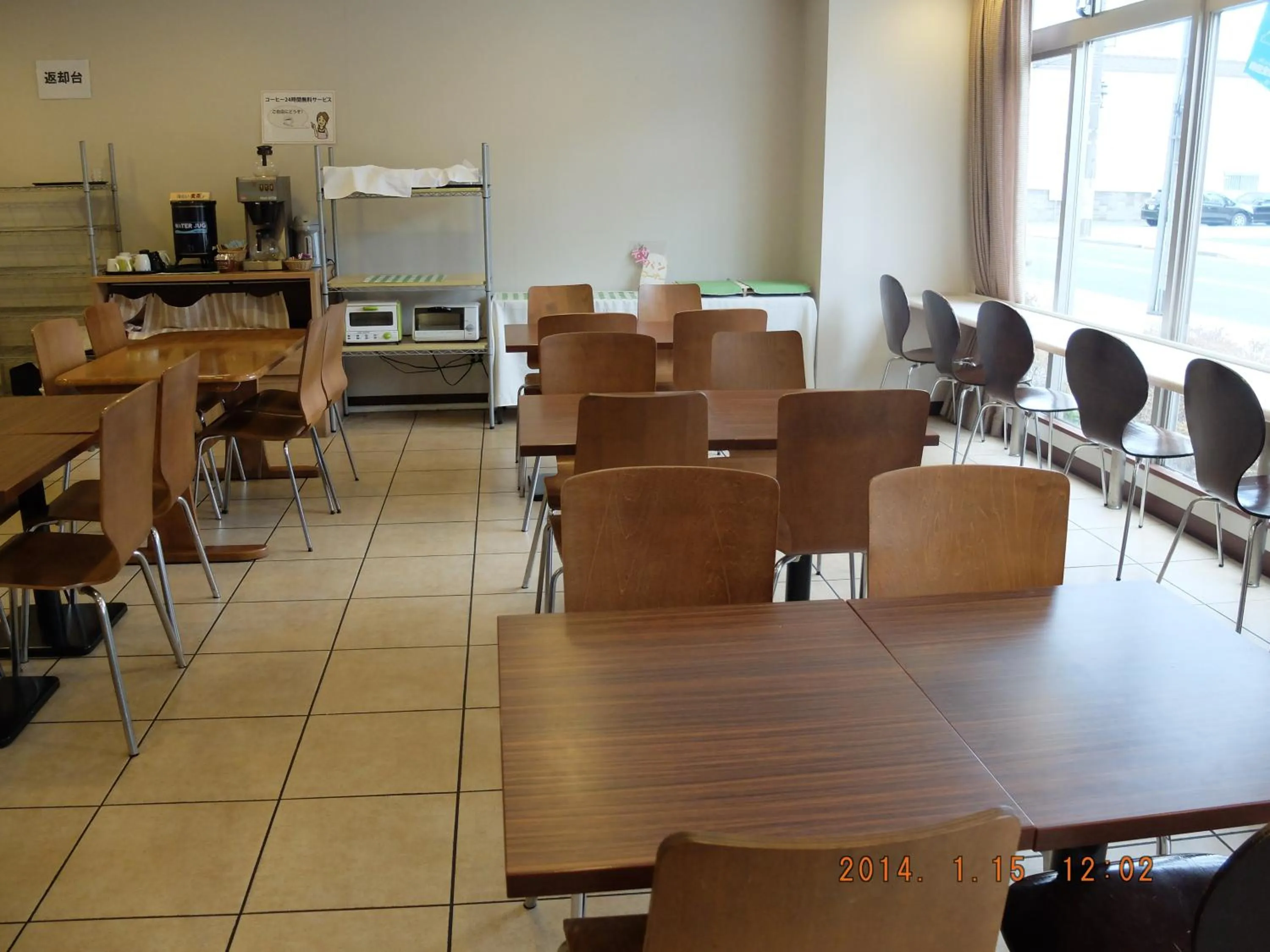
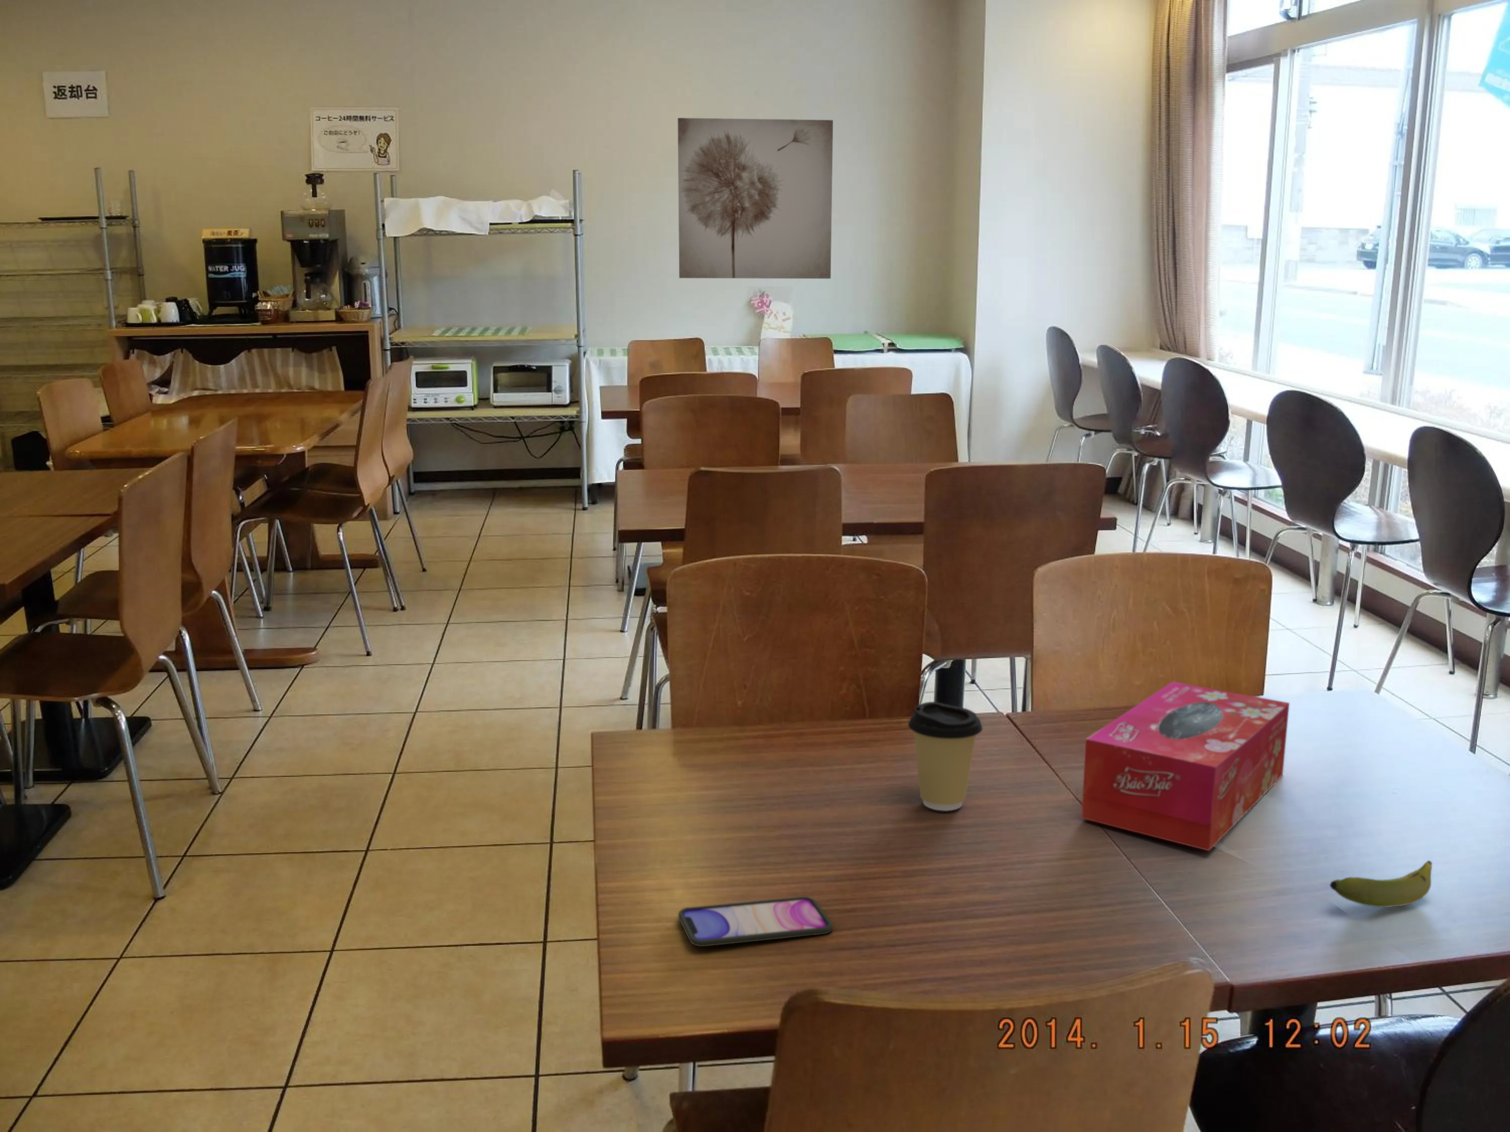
+ wall art [677,118,833,279]
+ tissue box [1081,681,1290,851]
+ banana [1329,860,1433,907]
+ coffee cup [907,702,983,811]
+ smartphone [678,897,833,947]
